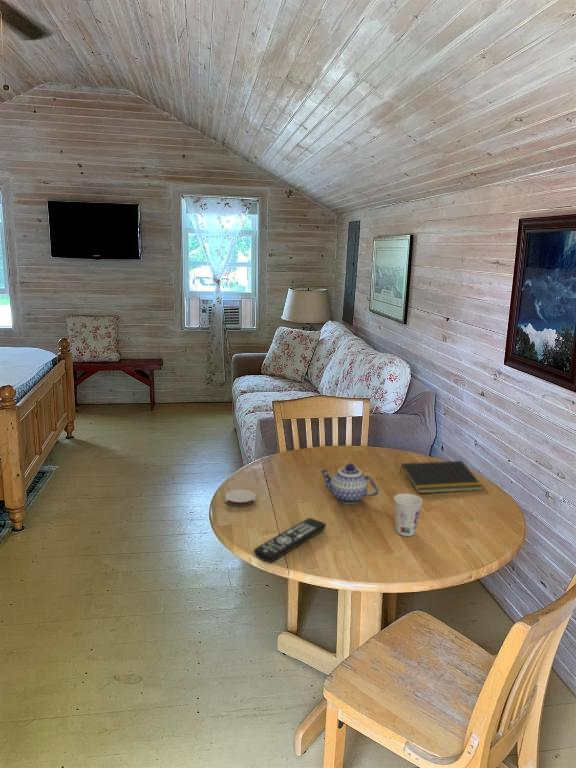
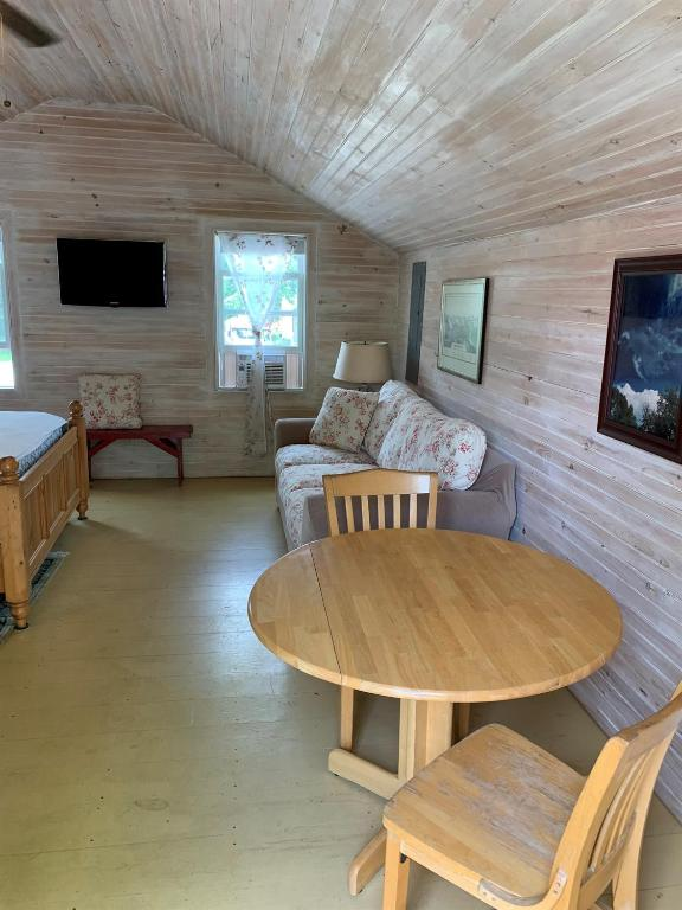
- coaster [224,488,257,507]
- teapot [318,462,380,505]
- cup [393,493,423,537]
- notepad [398,460,484,494]
- remote control [253,517,327,563]
